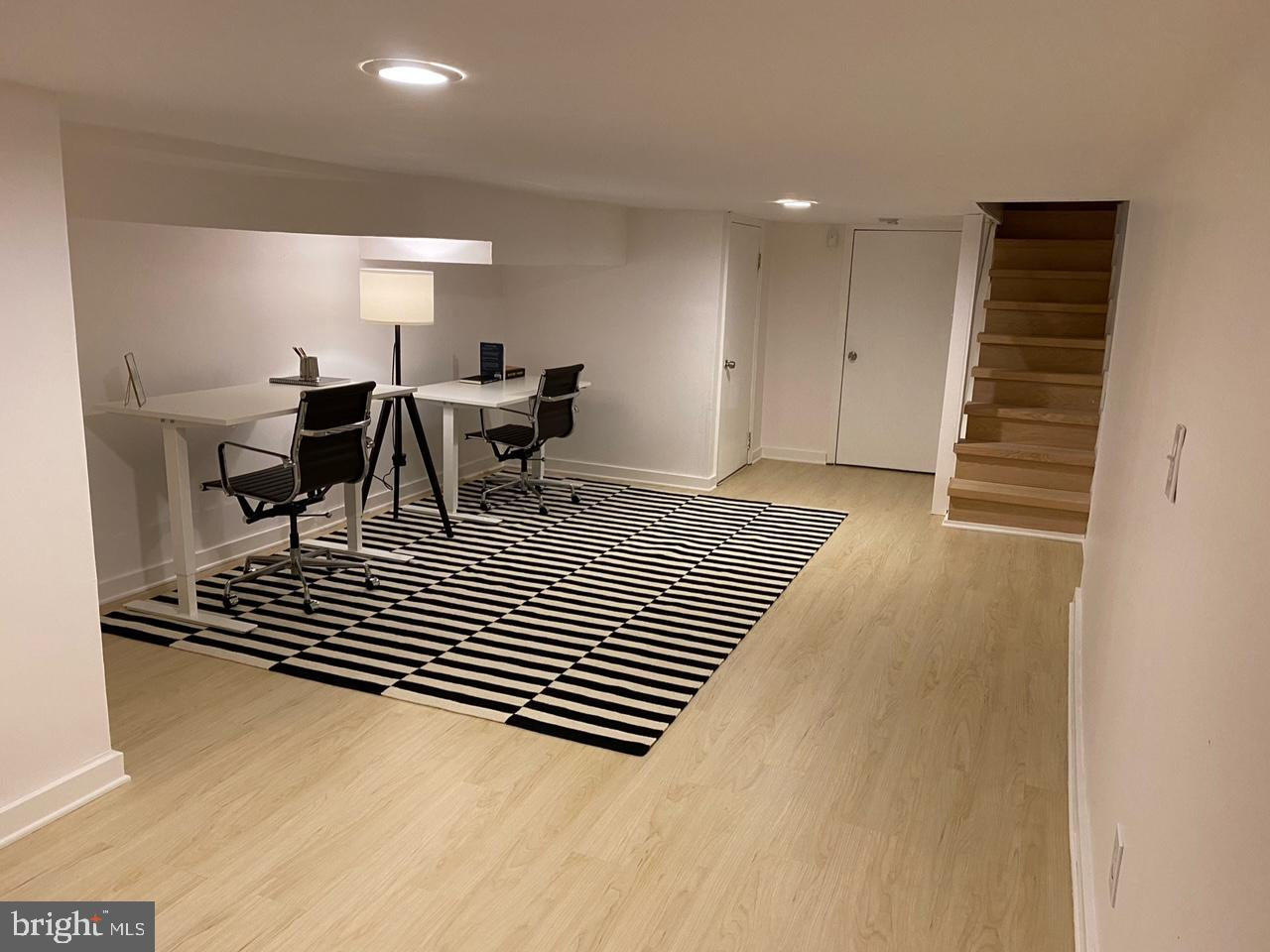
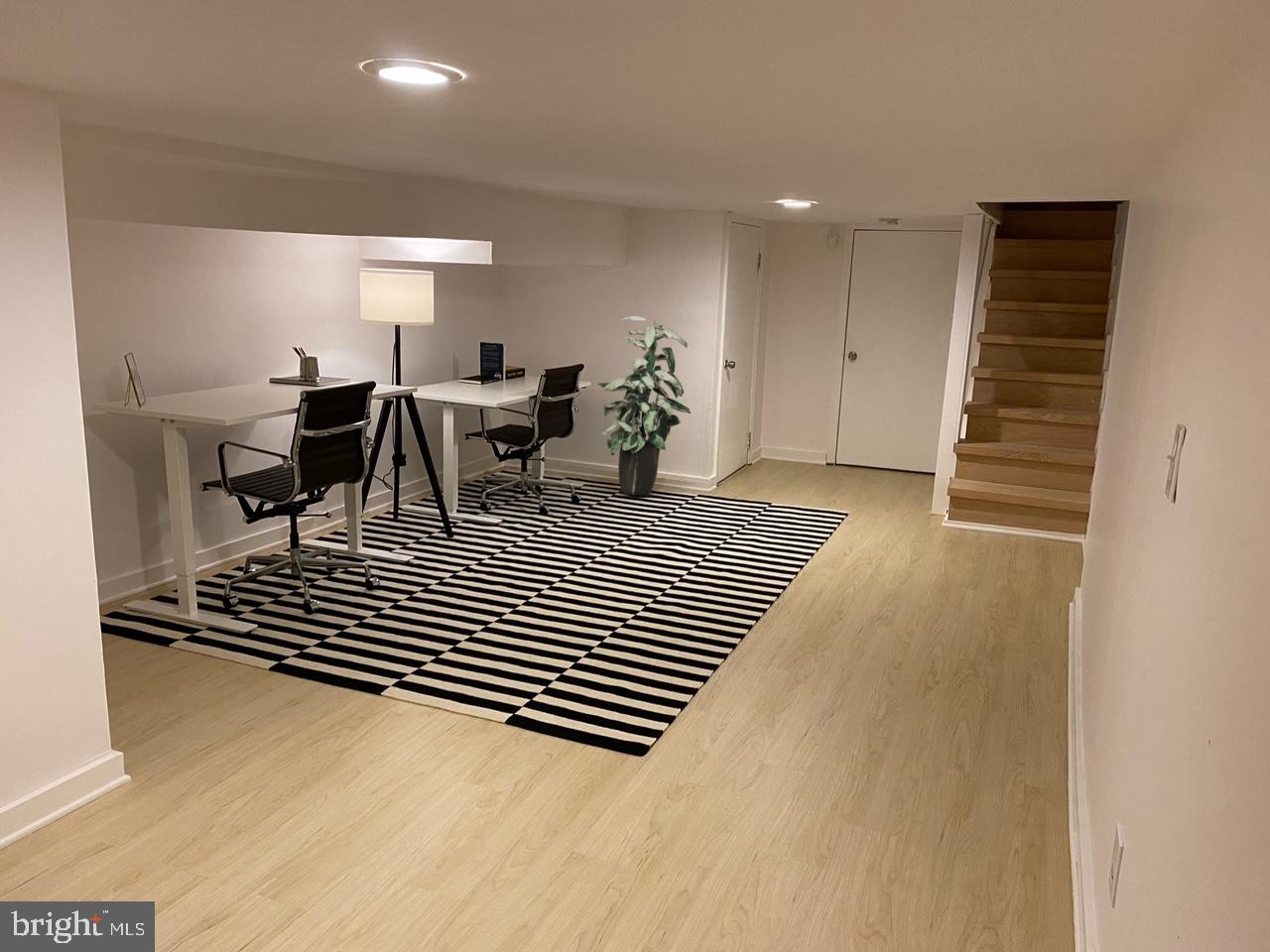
+ indoor plant [596,315,692,497]
